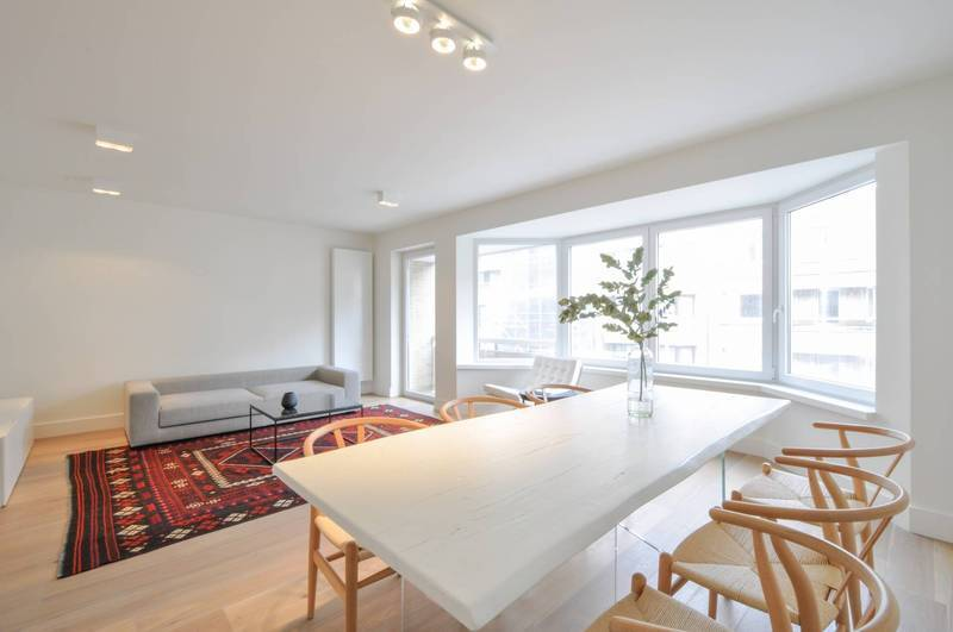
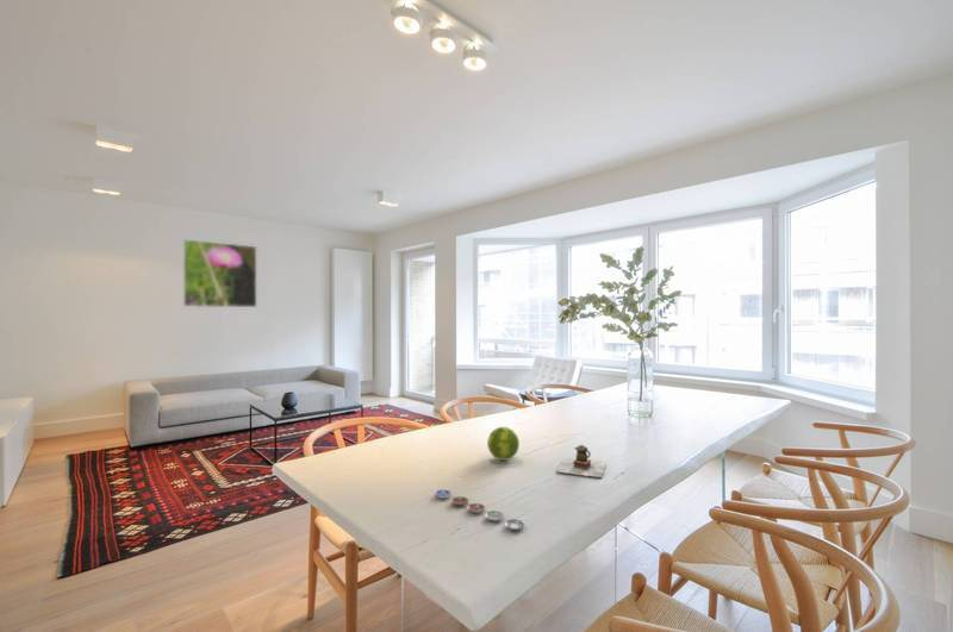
+ fruit [486,426,521,462]
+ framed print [182,238,257,308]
+ teapot [556,444,608,478]
+ plate [434,489,525,531]
